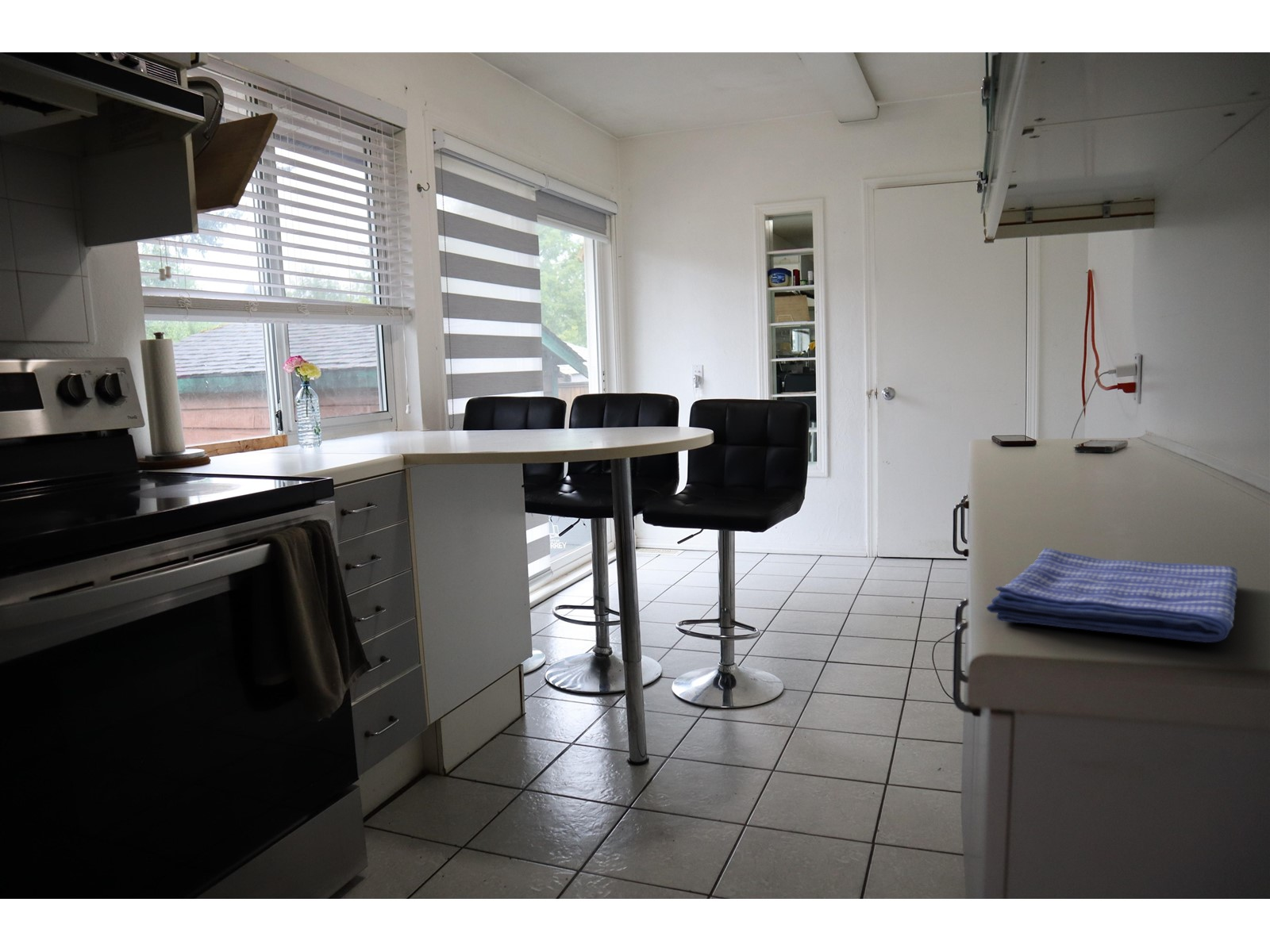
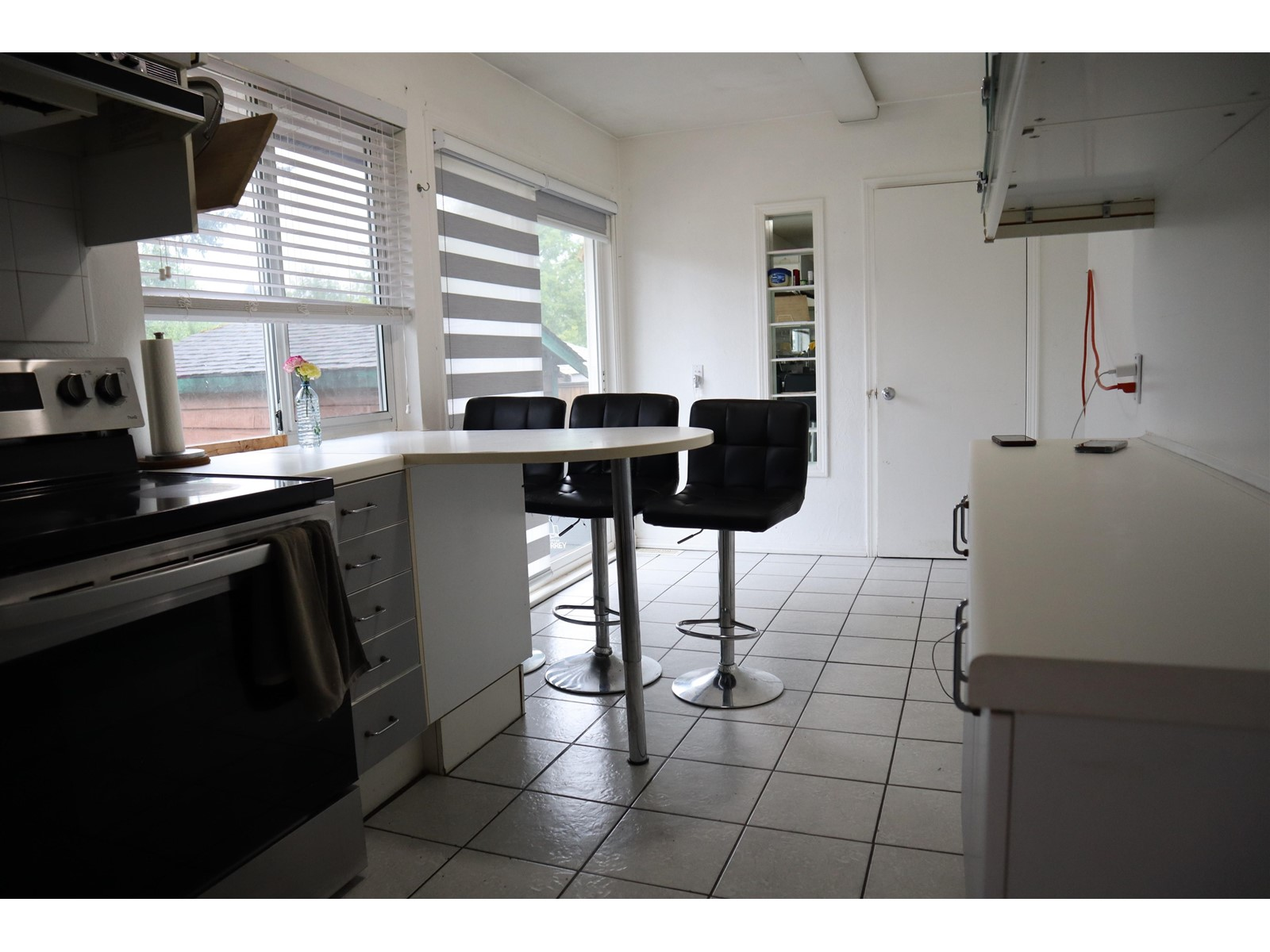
- dish towel [986,547,1238,643]
